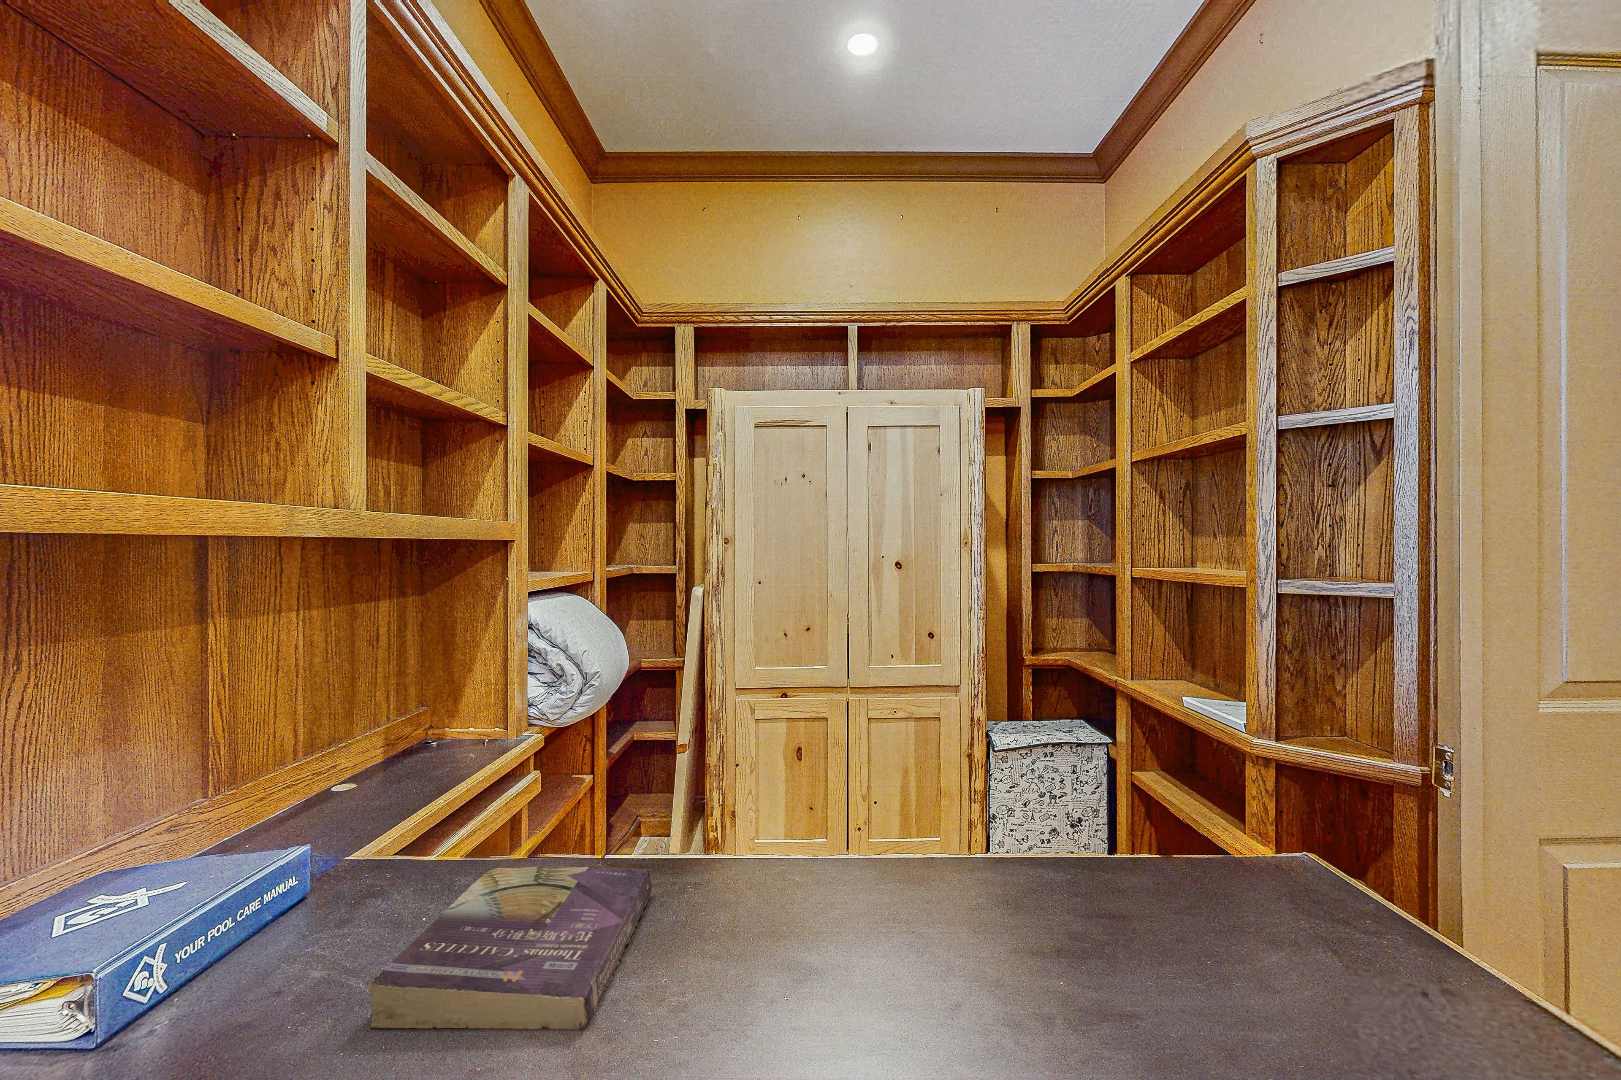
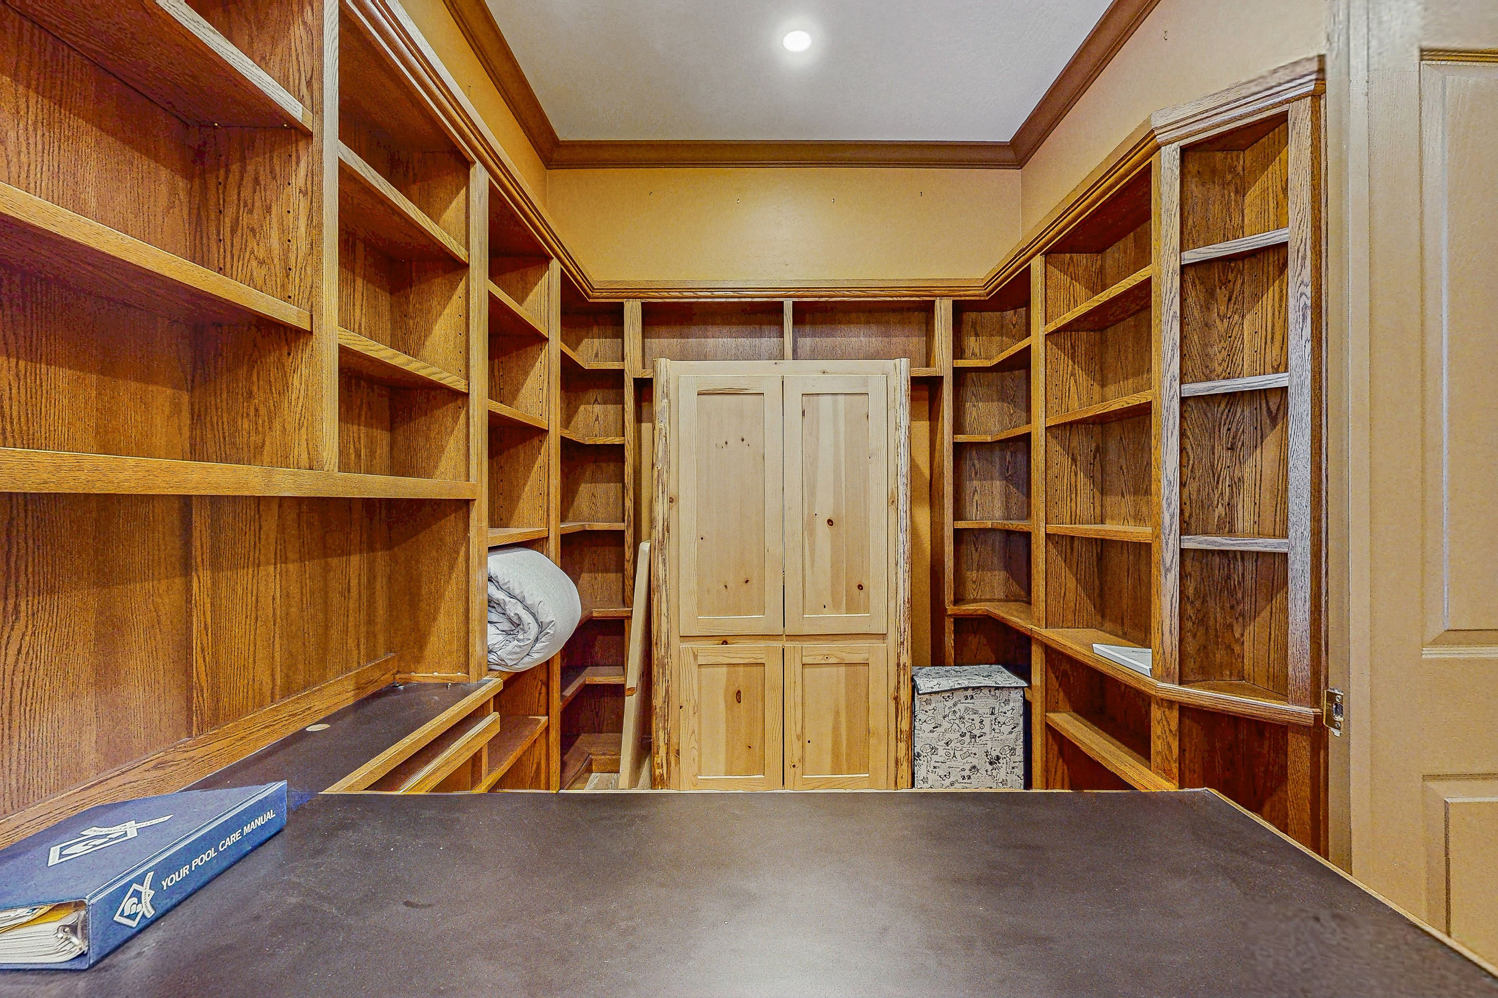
- book [369,867,653,1029]
